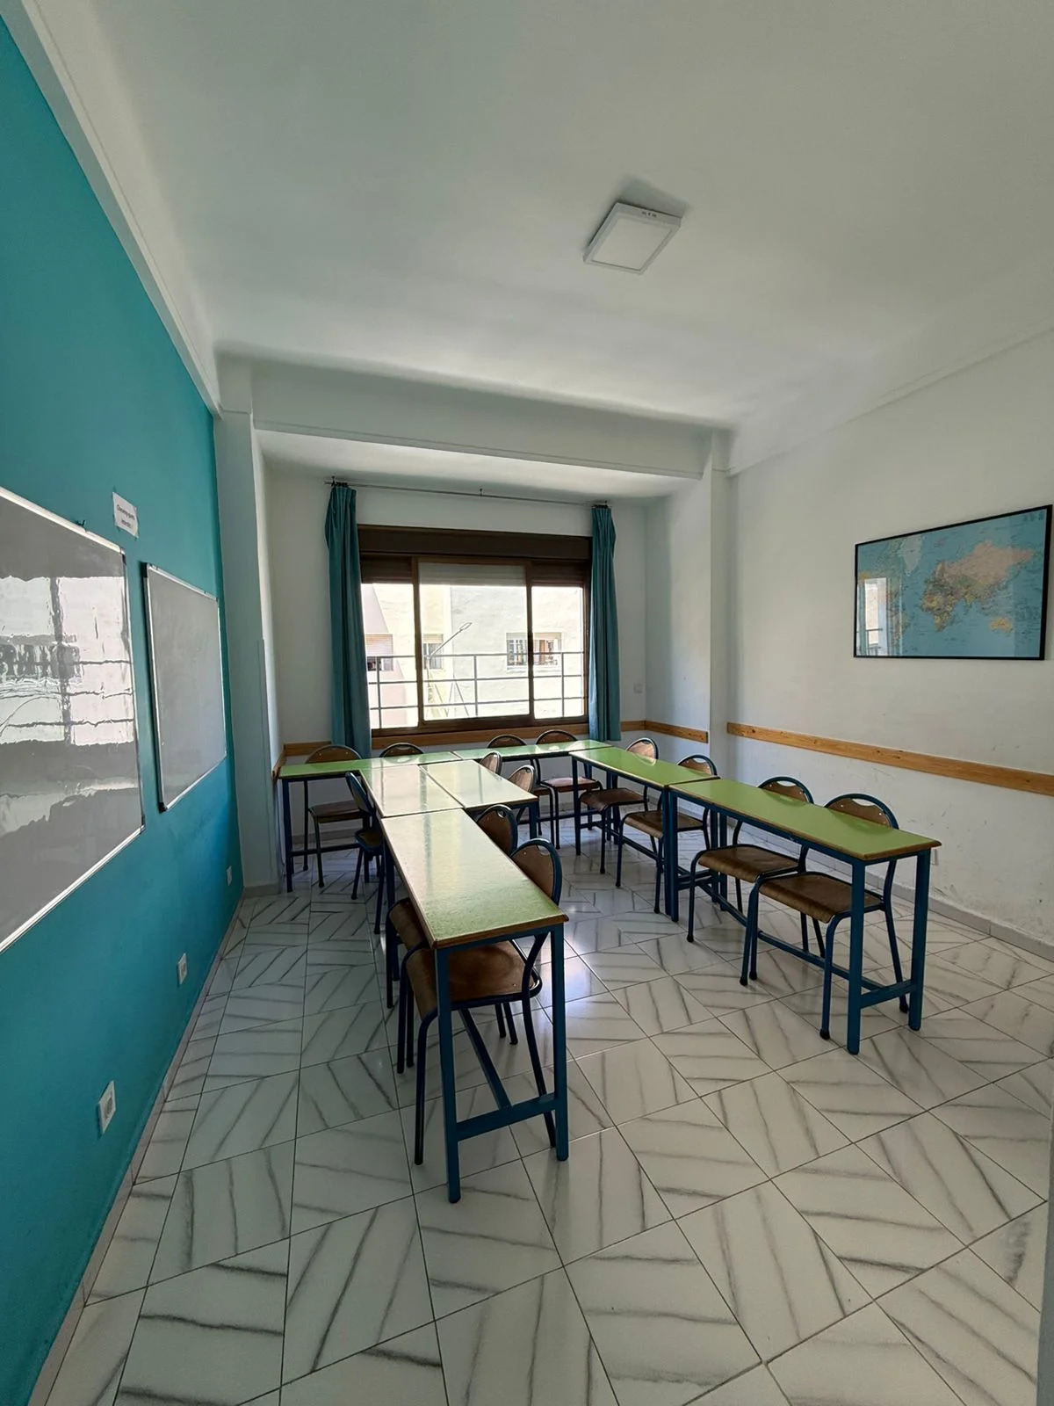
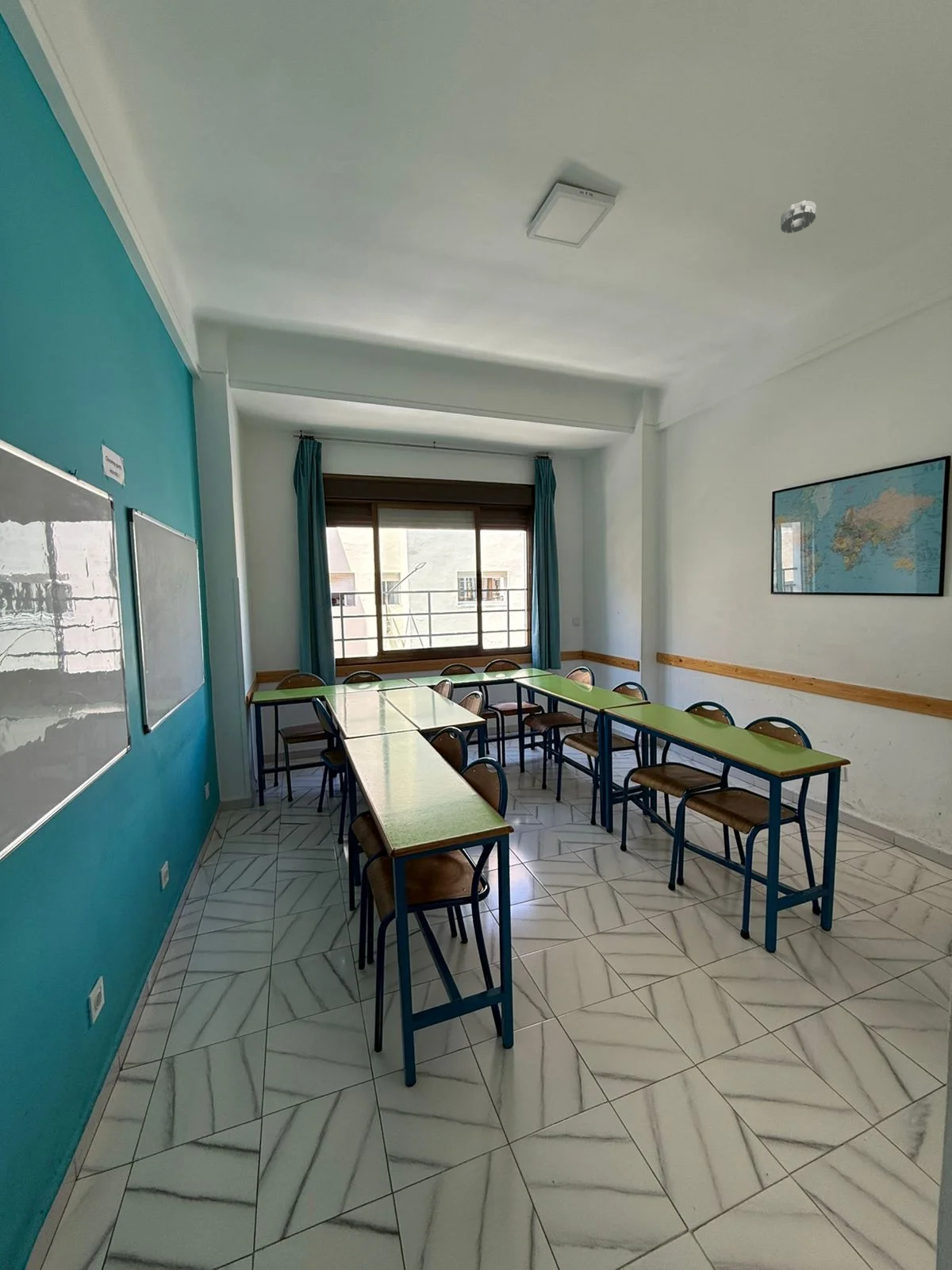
+ smoke detector [780,199,817,234]
